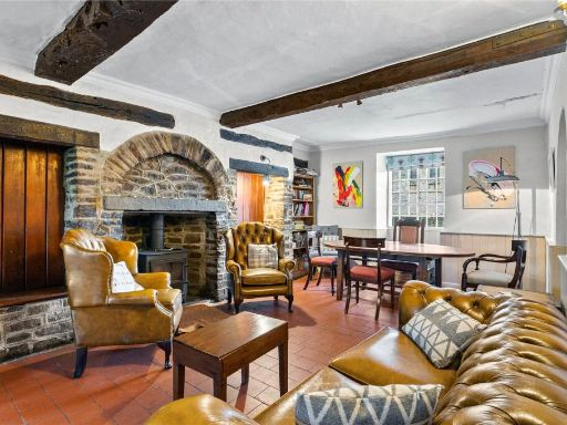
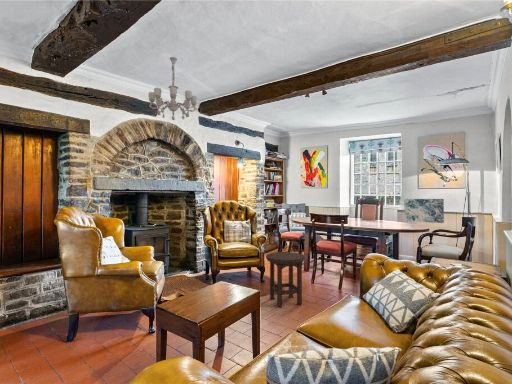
+ wall art [403,198,445,224]
+ stool [265,251,306,308]
+ chandelier [148,56,198,121]
